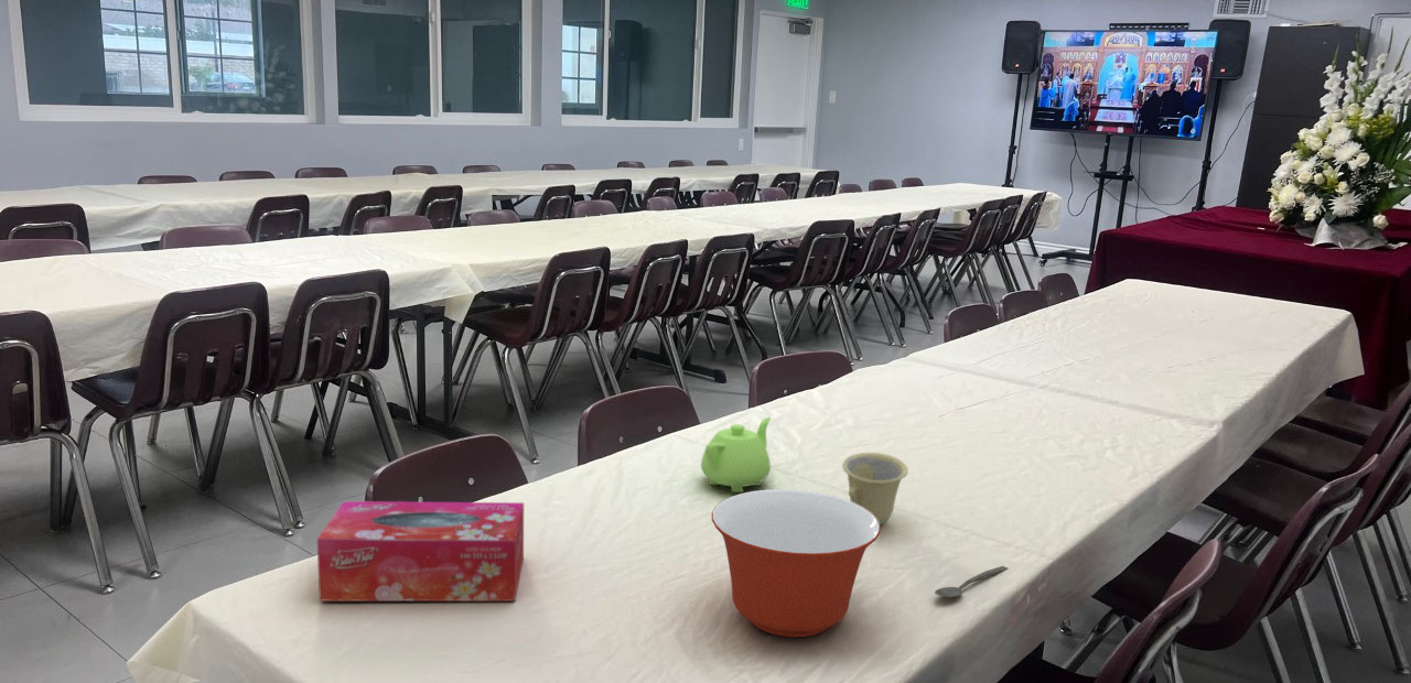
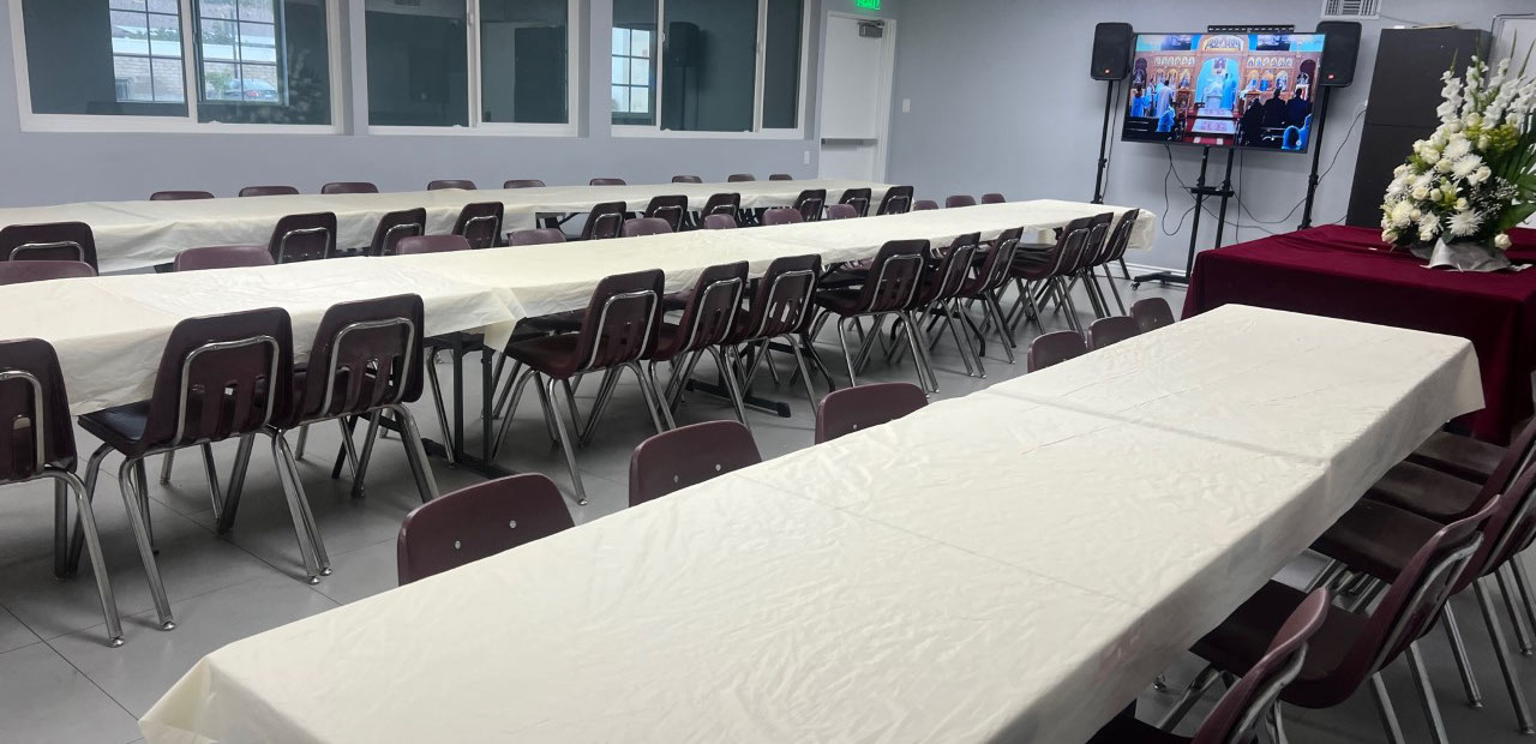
- mixing bowl [711,488,882,638]
- teapot [700,416,772,494]
- cup [841,452,909,525]
- spoon [934,565,1009,598]
- tissue box [316,500,525,603]
